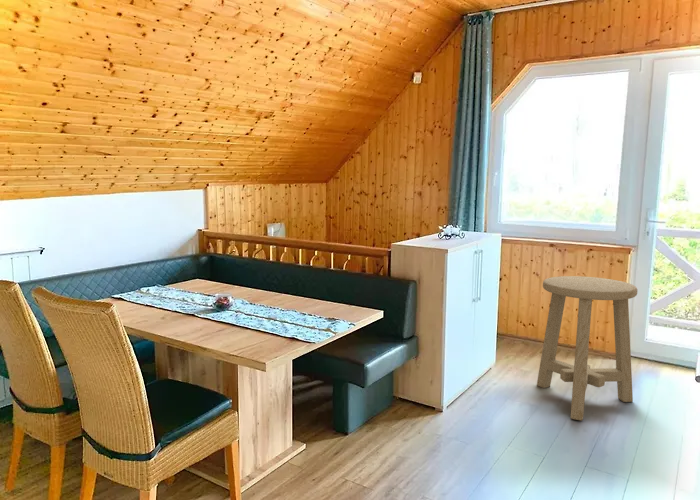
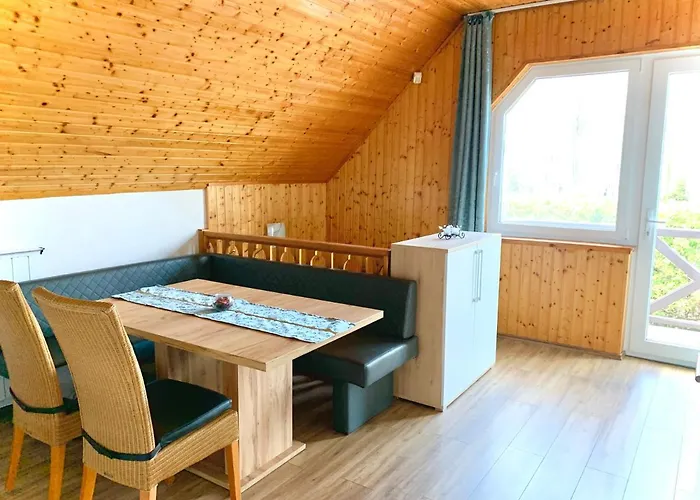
- stool [536,275,638,422]
